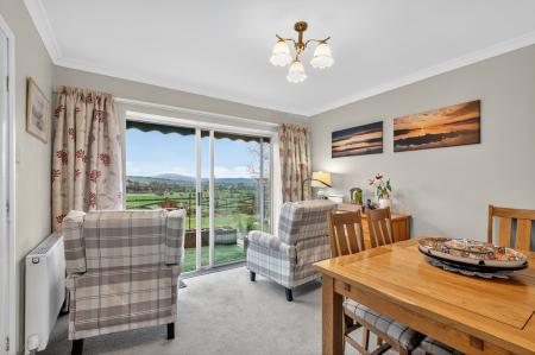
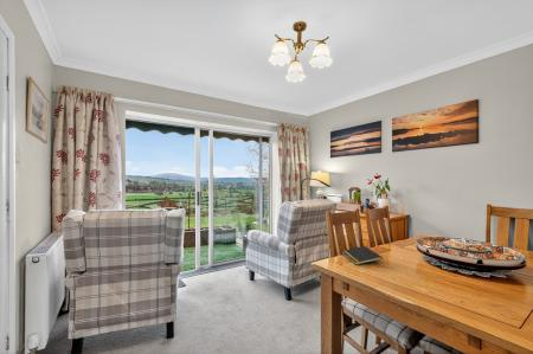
+ notepad [341,245,384,266]
